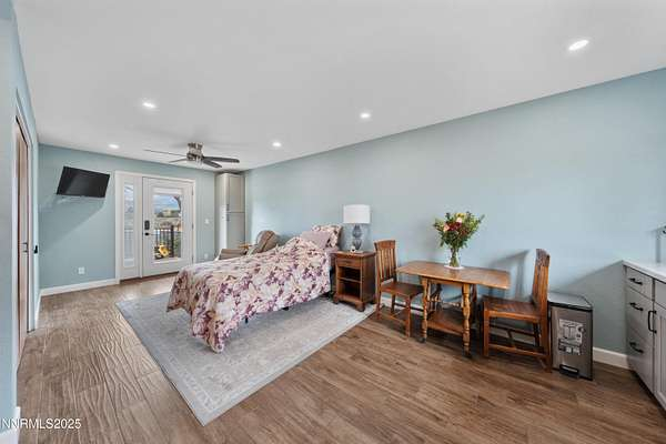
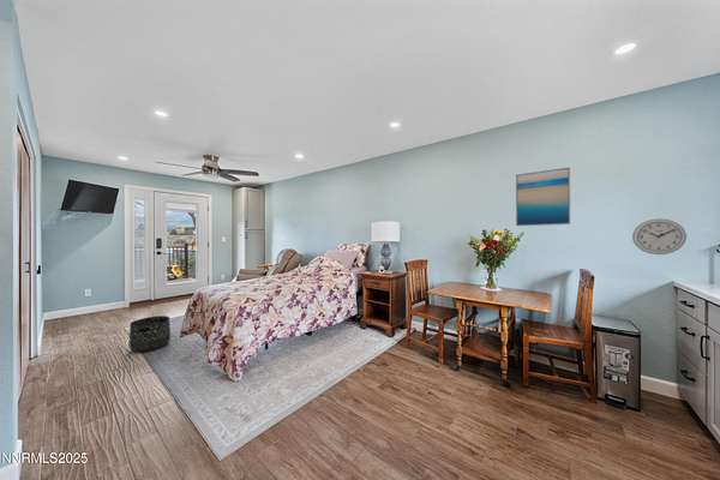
+ wall art [515,167,571,227]
+ wall clock [631,217,688,256]
+ basket [128,314,172,353]
